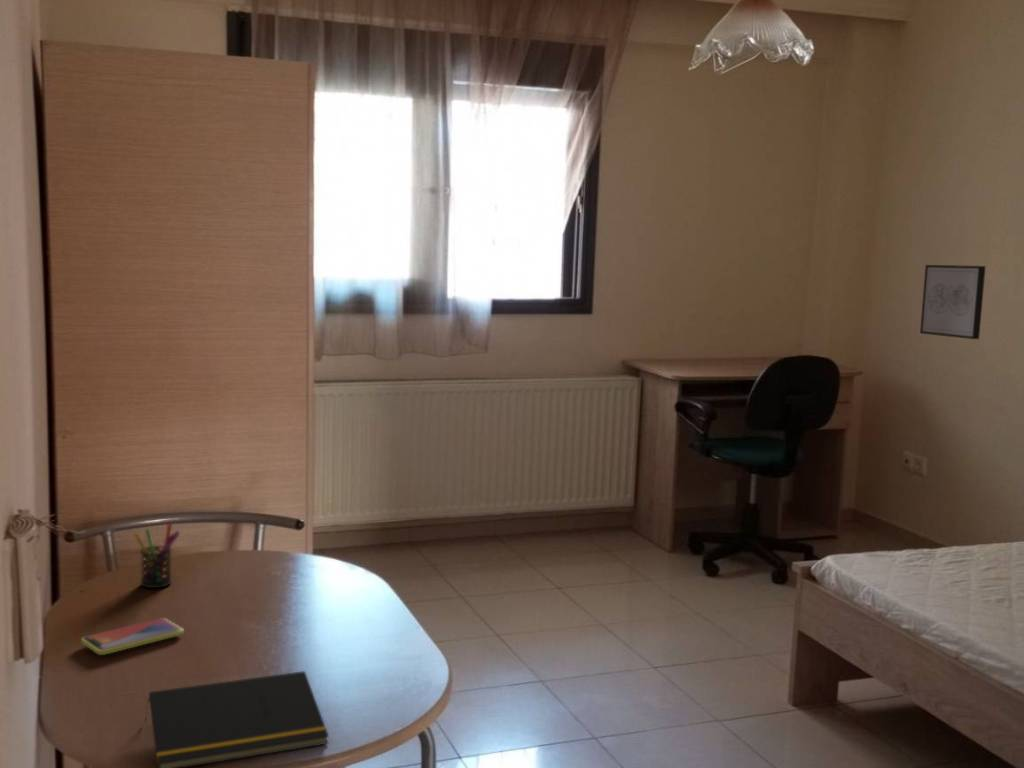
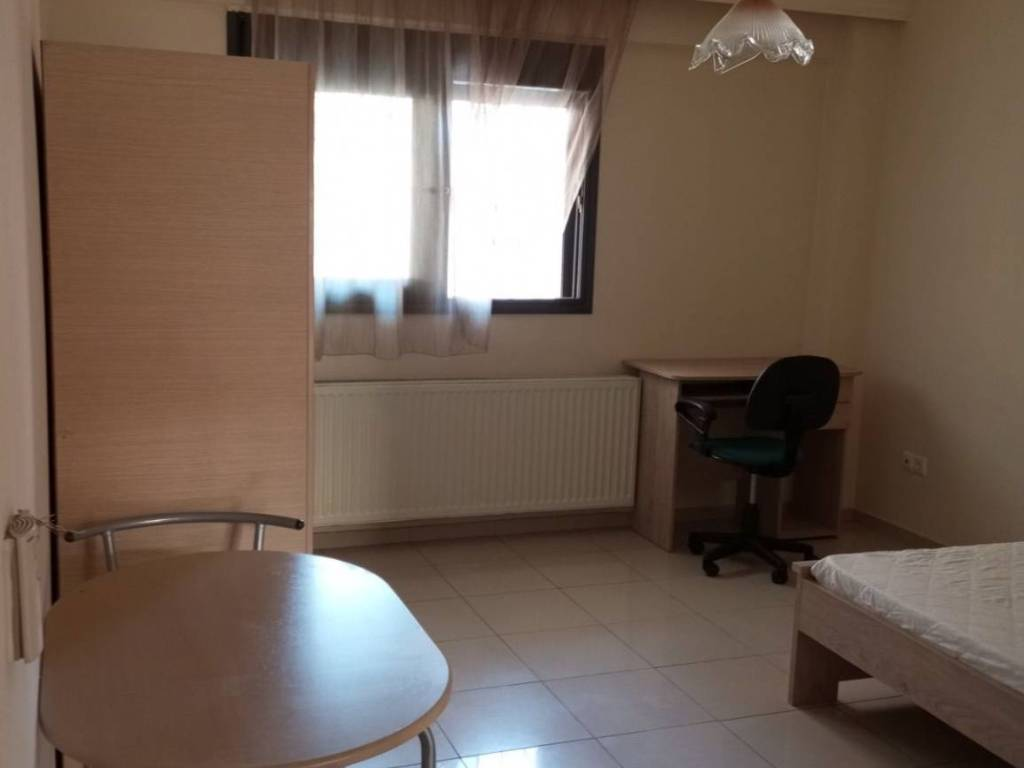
- smartphone [81,617,185,656]
- notepad [144,670,330,768]
- pen holder [133,521,181,589]
- wall art [919,264,987,340]
